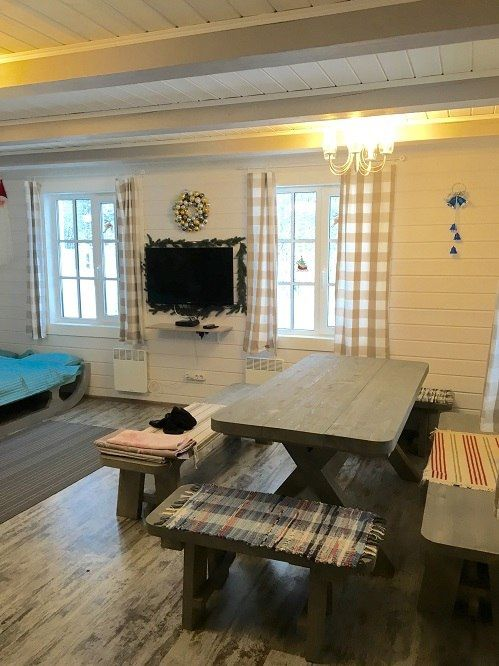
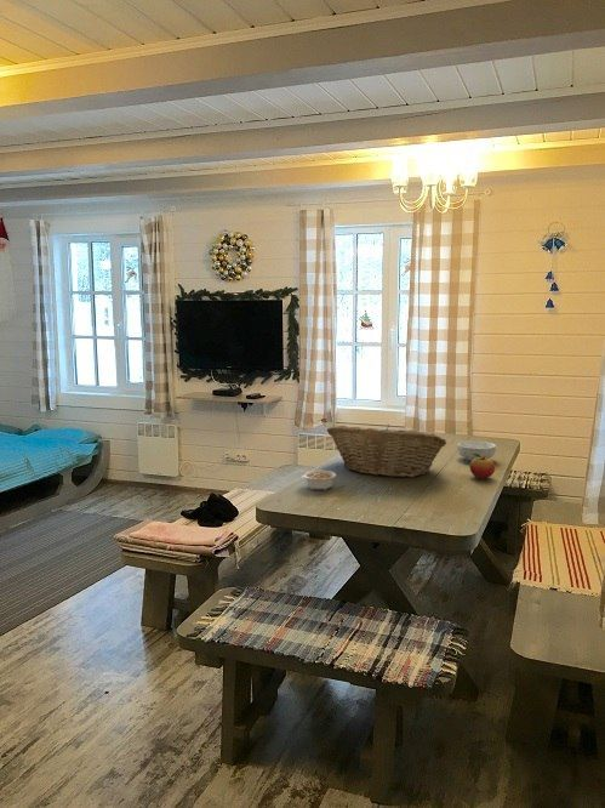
+ fruit [469,454,496,480]
+ legume [299,470,337,491]
+ cereal bowl [456,439,497,462]
+ fruit basket [326,423,447,478]
